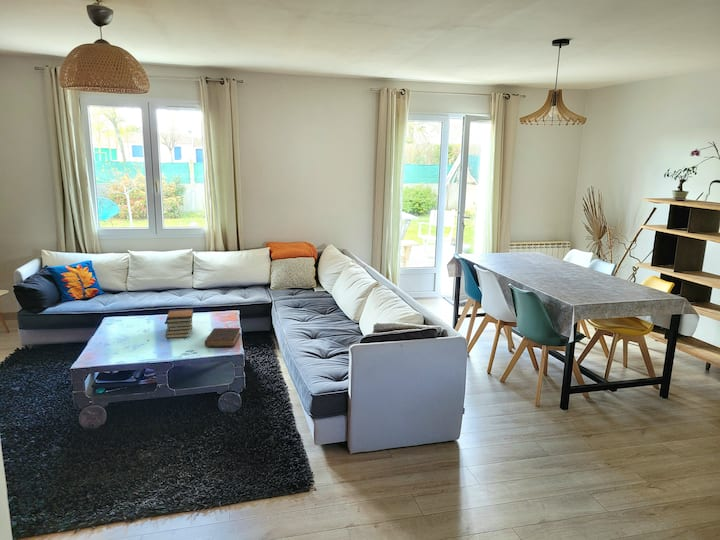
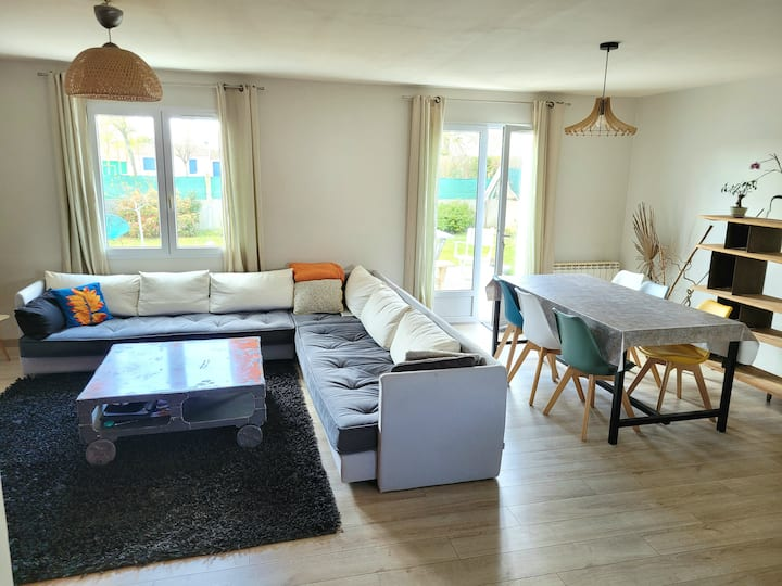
- book stack [164,308,194,339]
- book [204,327,242,348]
